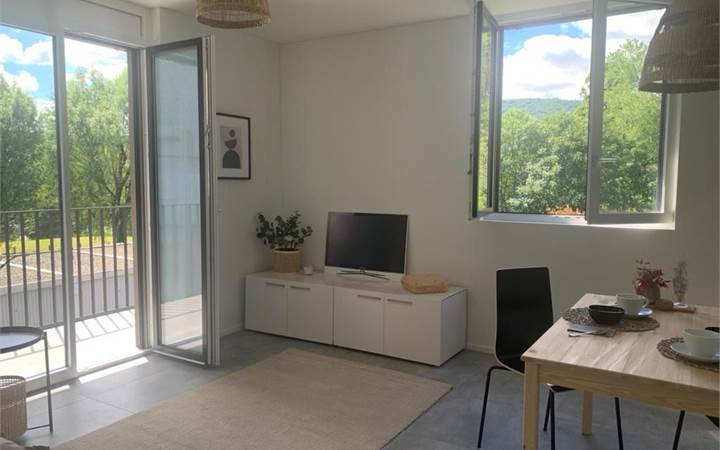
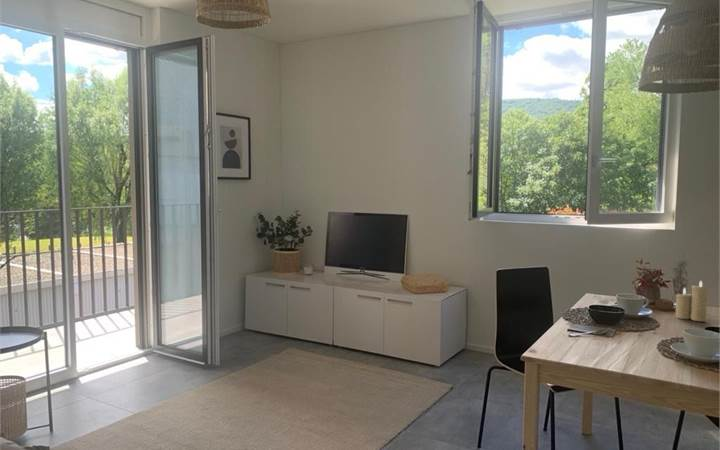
+ candle [675,280,709,322]
